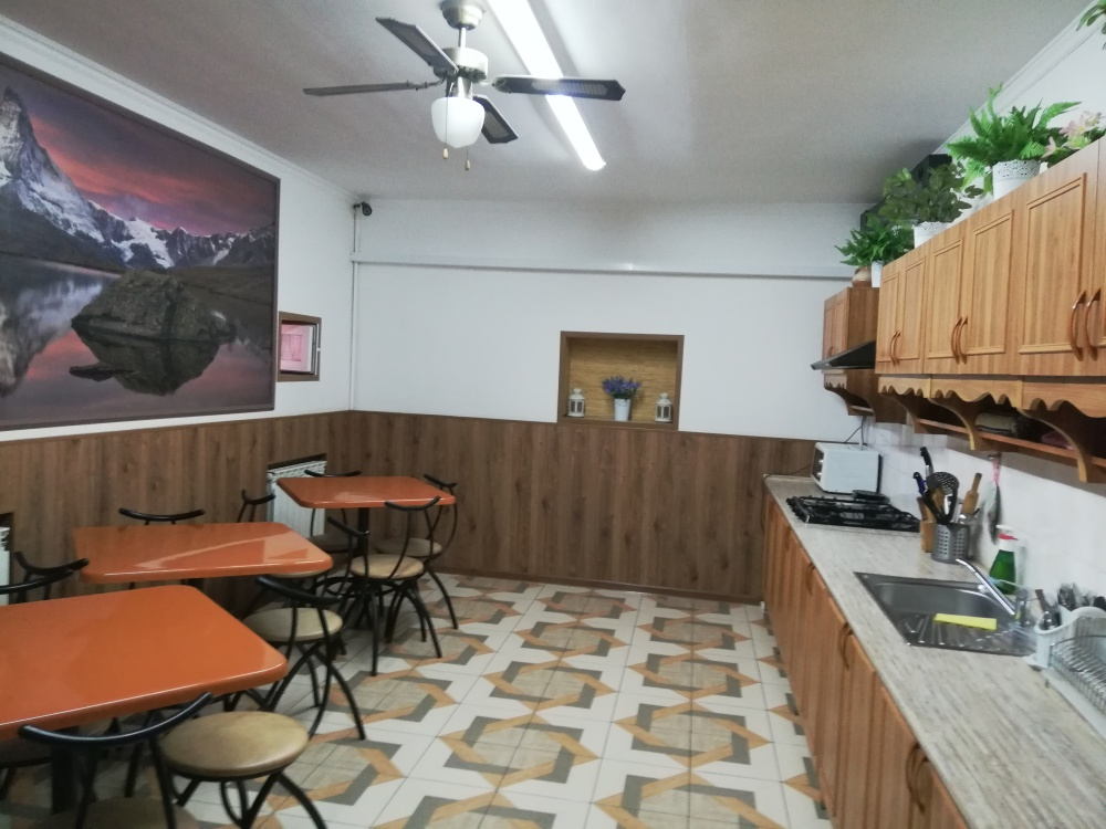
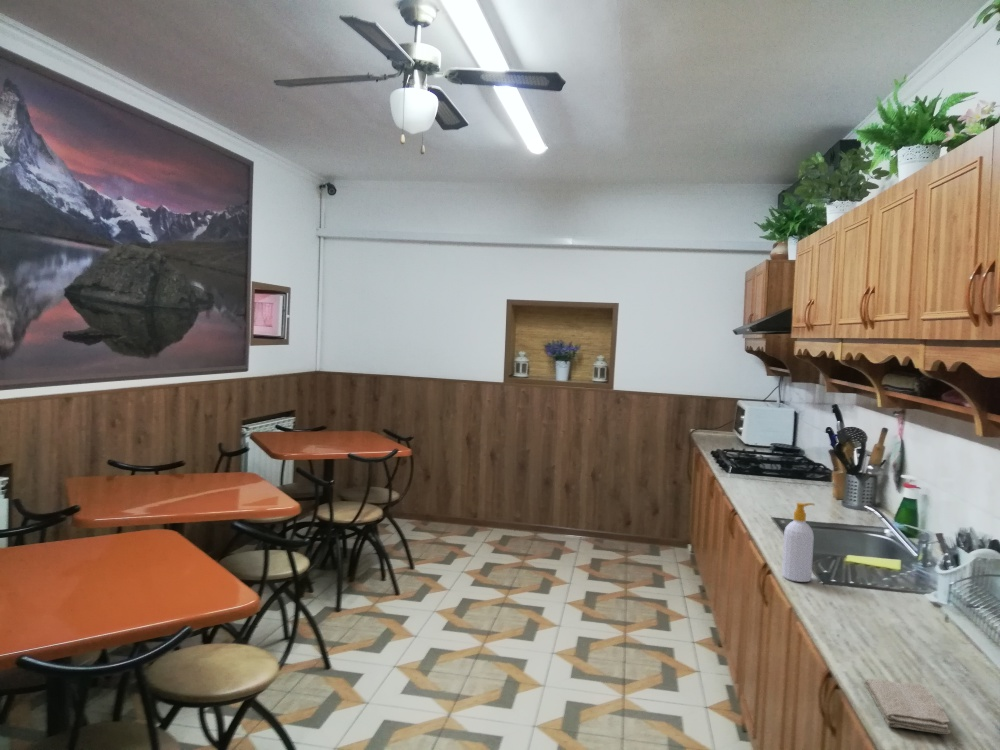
+ soap bottle [781,502,816,583]
+ washcloth [863,677,952,735]
